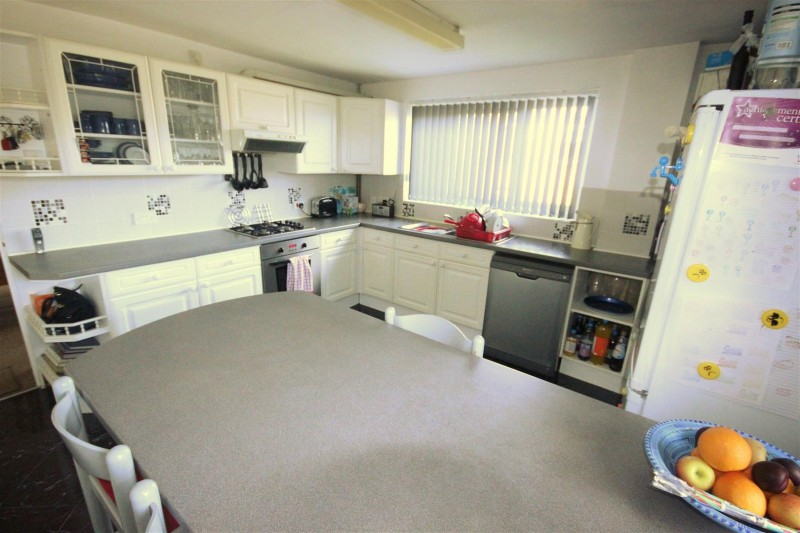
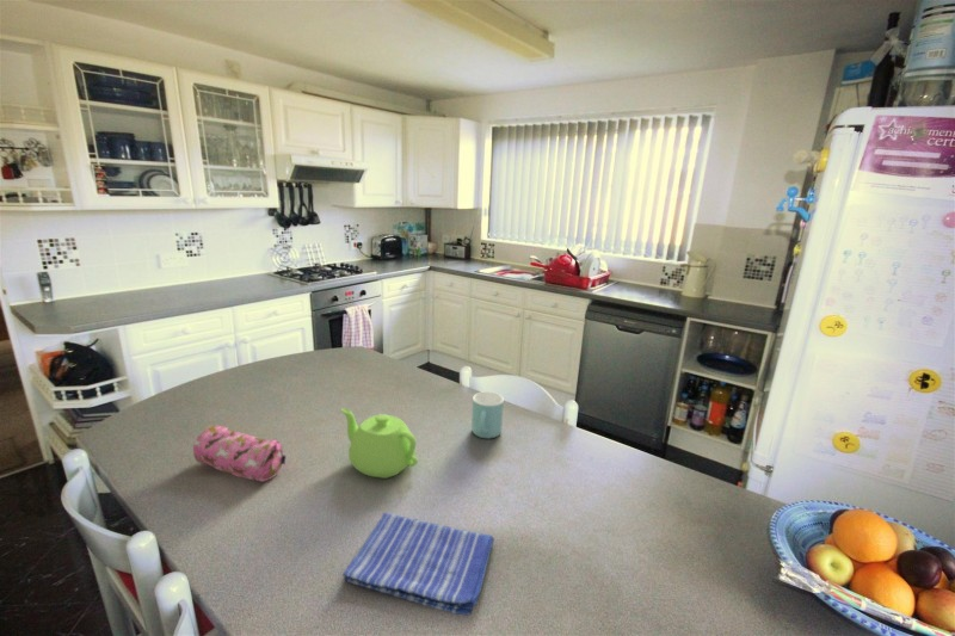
+ teapot [340,407,419,480]
+ dish towel [341,511,495,617]
+ pencil case [192,425,286,483]
+ mug [470,390,505,439]
